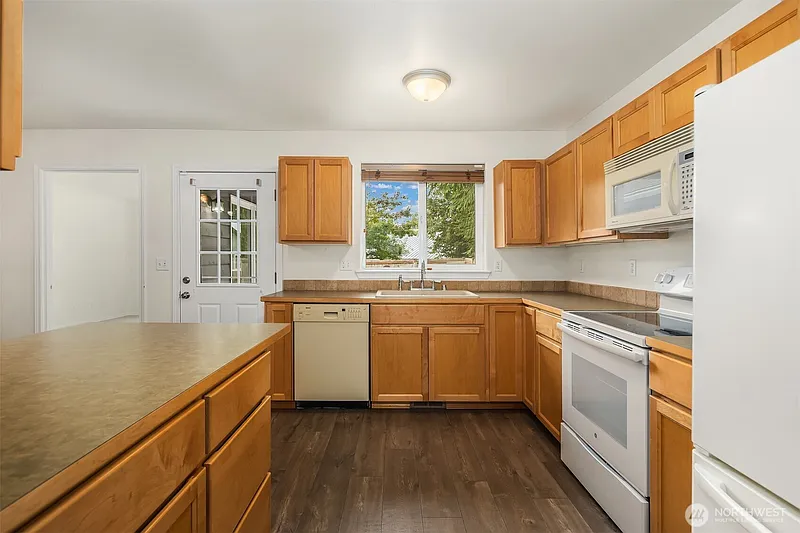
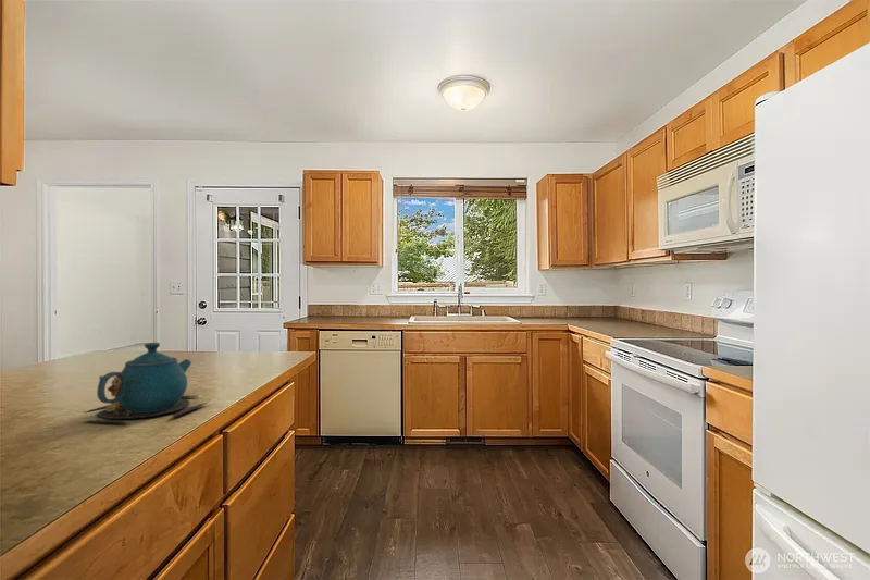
+ teapot [78,342,209,424]
